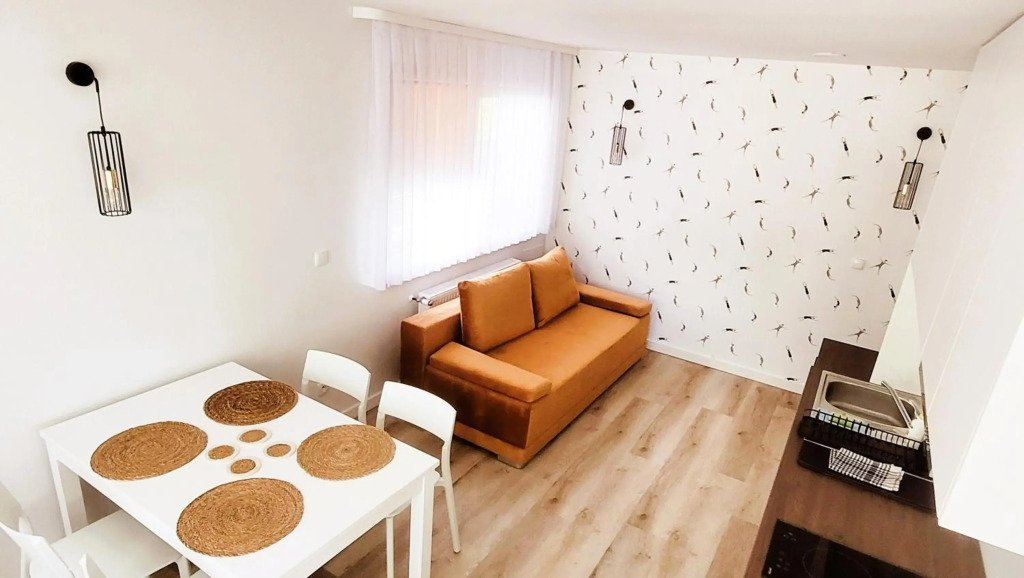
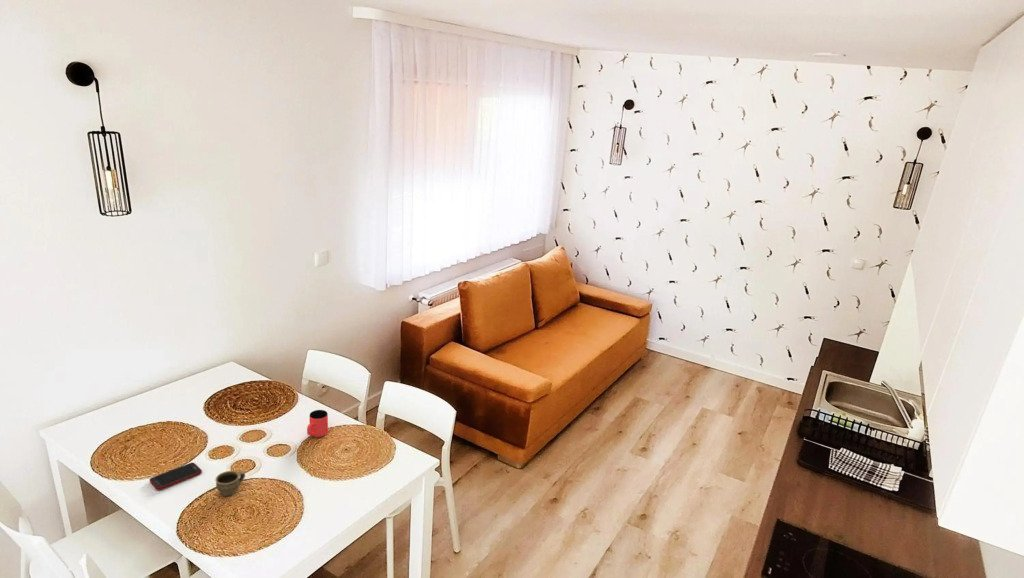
+ cell phone [149,462,203,491]
+ cup [214,470,246,497]
+ cup [306,409,329,438]
